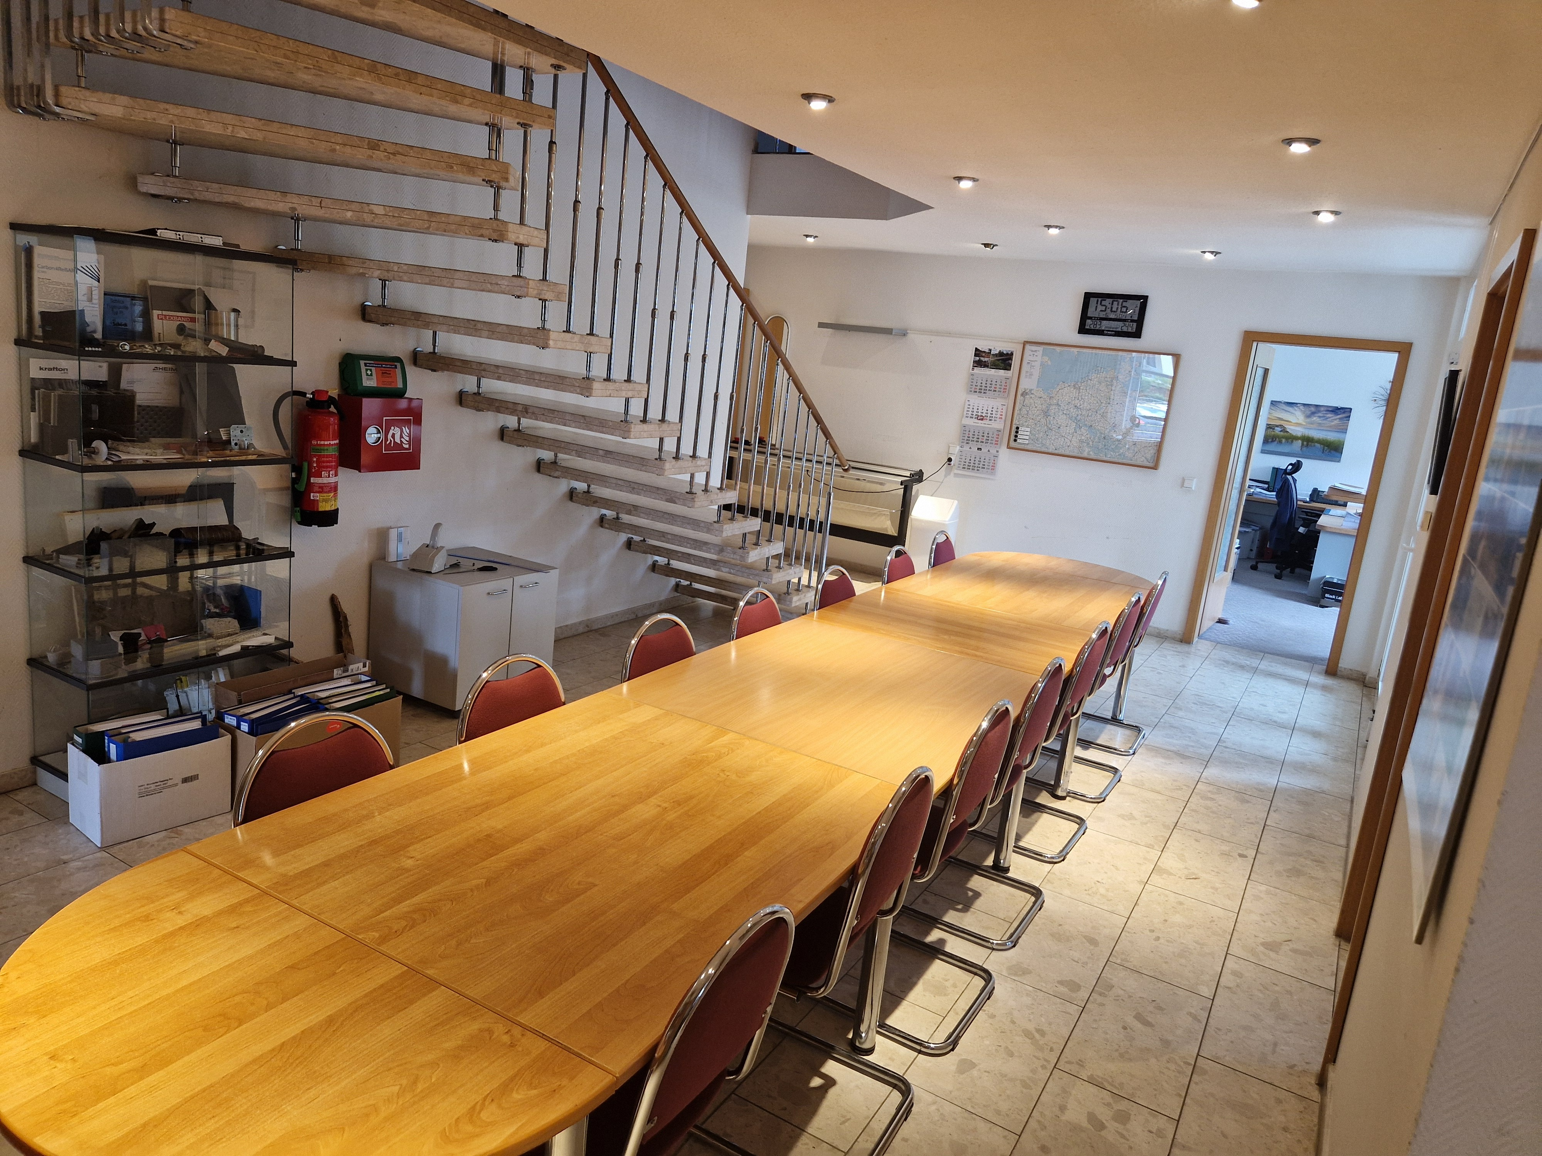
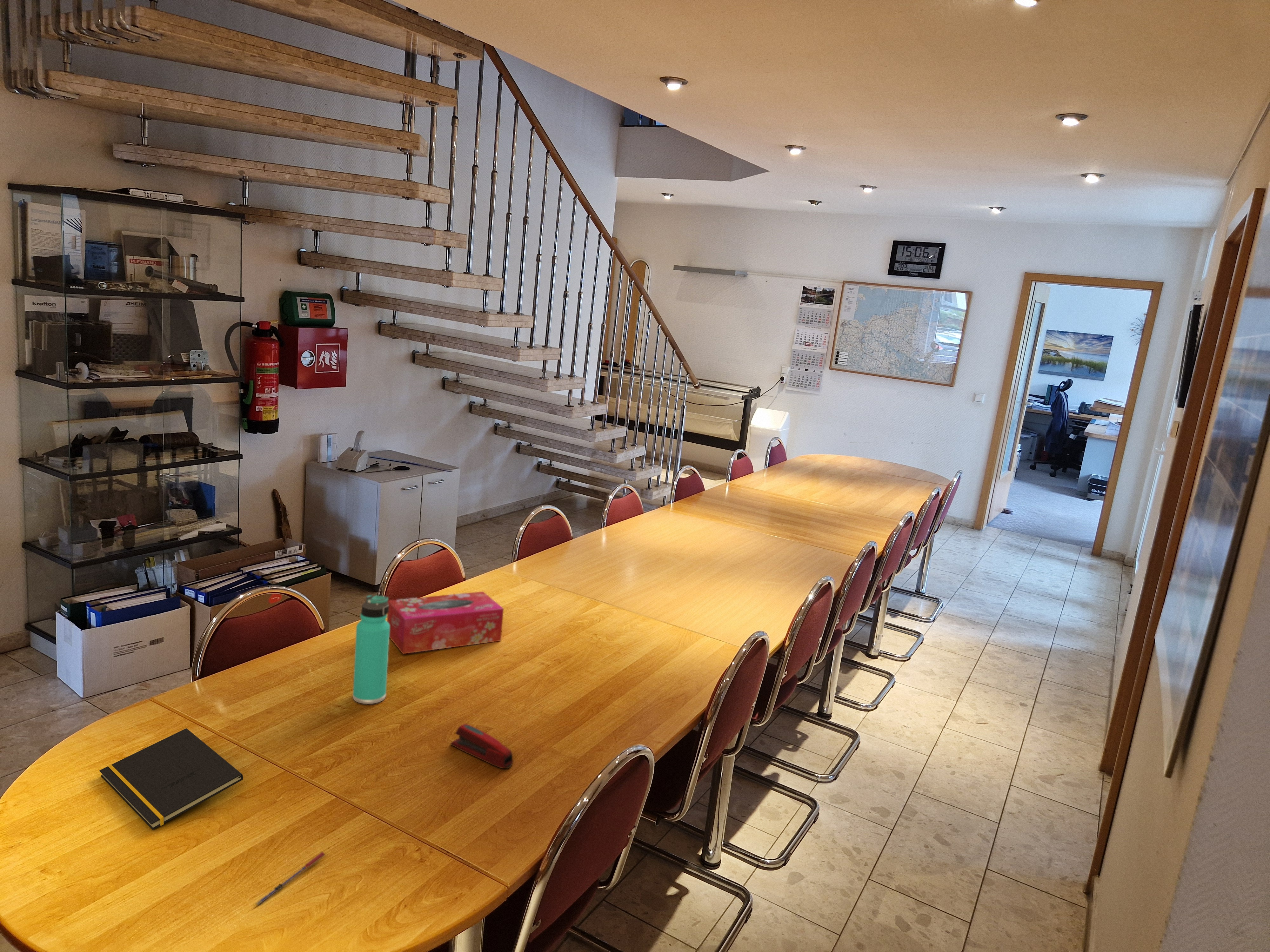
+ thermos bottle [352,594,390,704]
+ notepad [99,728,244,830]
+ stapler [450,724,513,769]
+ tissue box [387,591,504,654]
+ pen [255,851,325,906]
